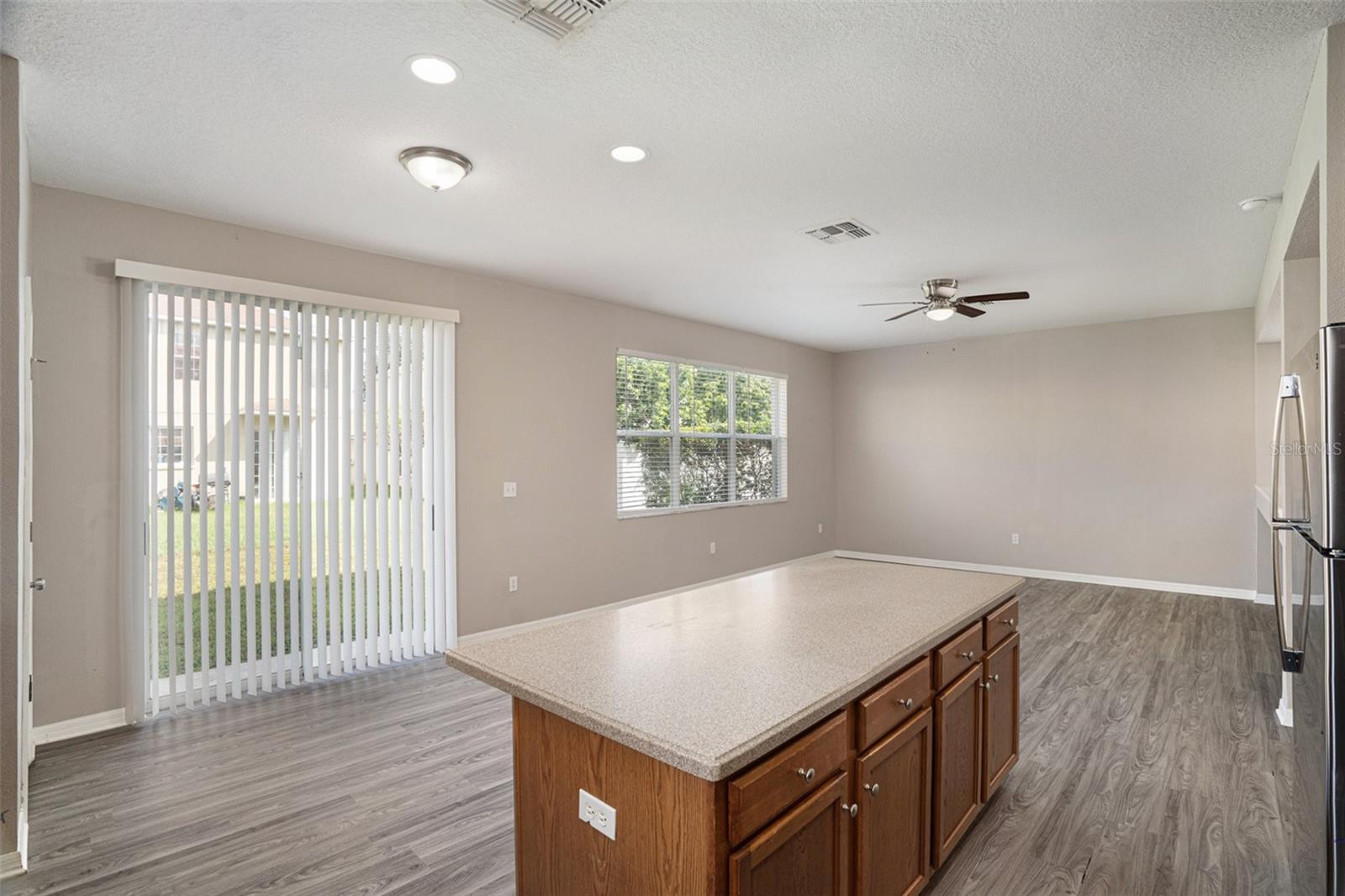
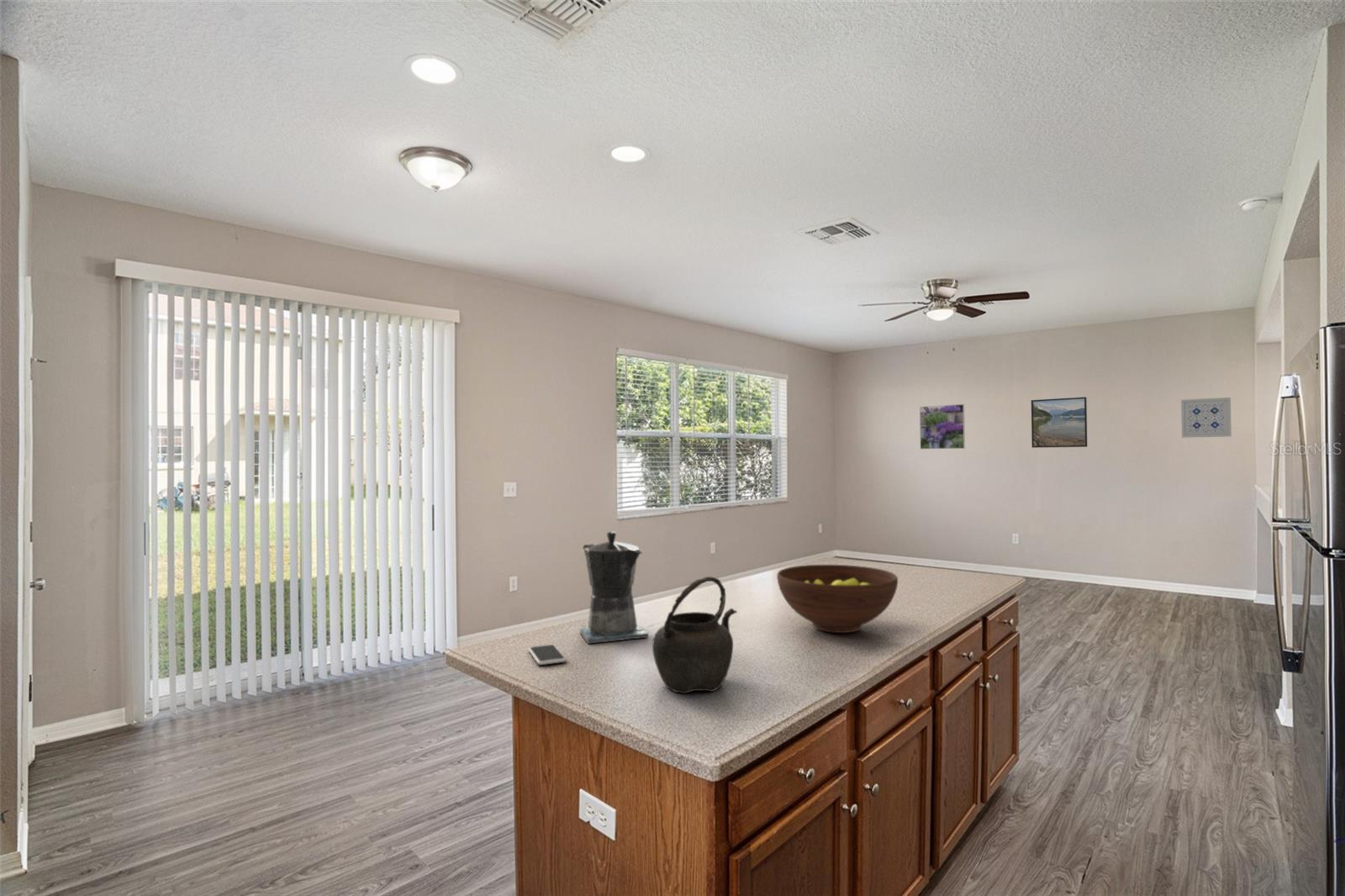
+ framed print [1031,396,1088,449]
+ smartphone [528,644,567,666]
+ kettle [651,576,738,694]
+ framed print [919,403,966,450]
+ wall art [1180,397,1232,439]
+ fruit bowl [776,564,899,634]
+ coffee maker [578,530,649,645]
